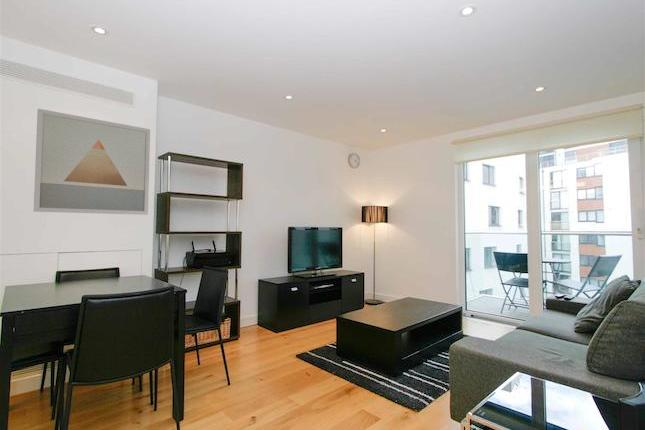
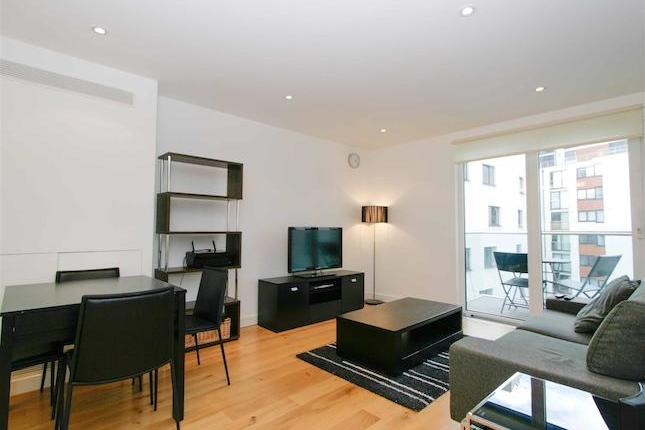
- wall art [33,108,151,216]
